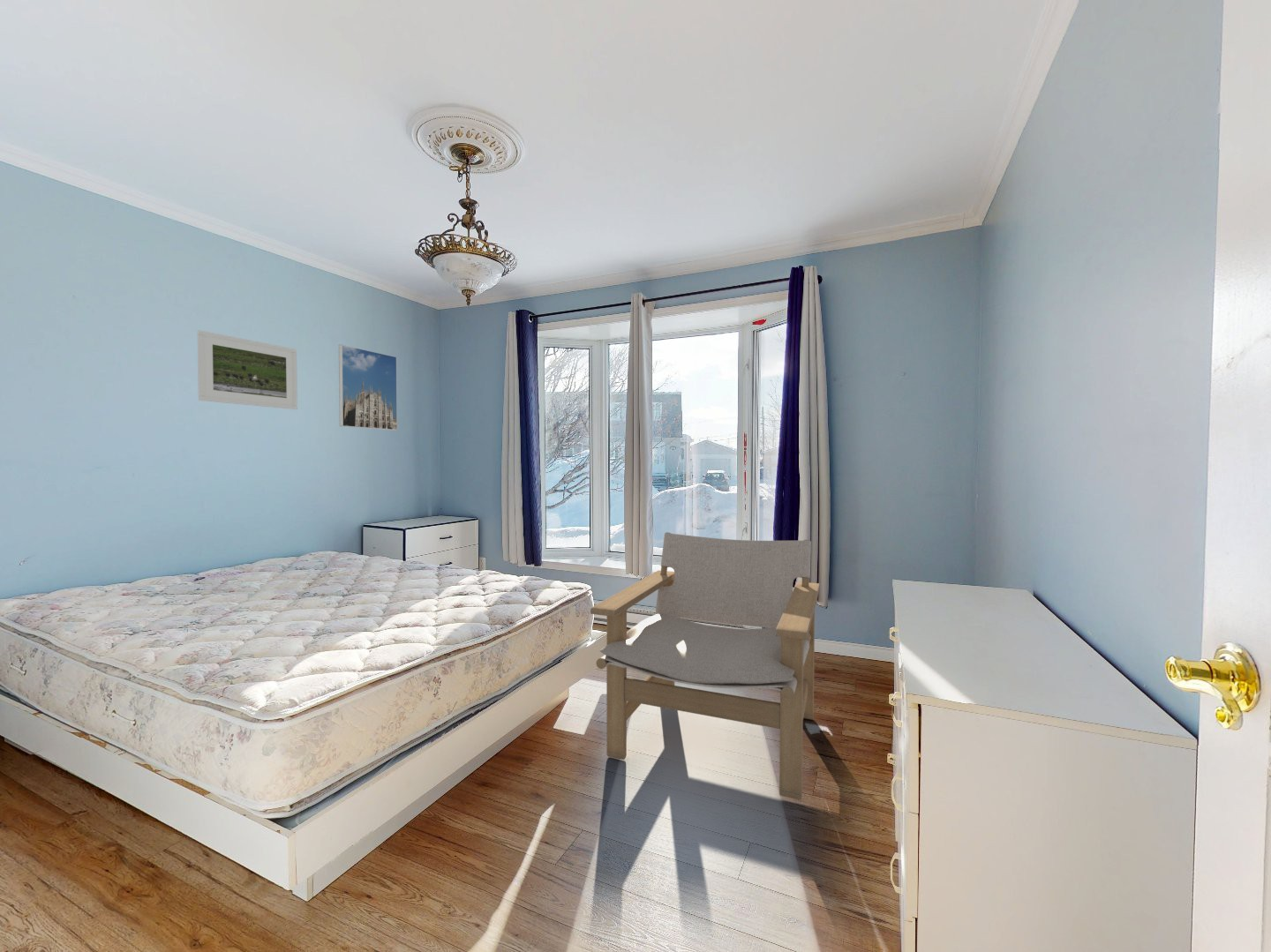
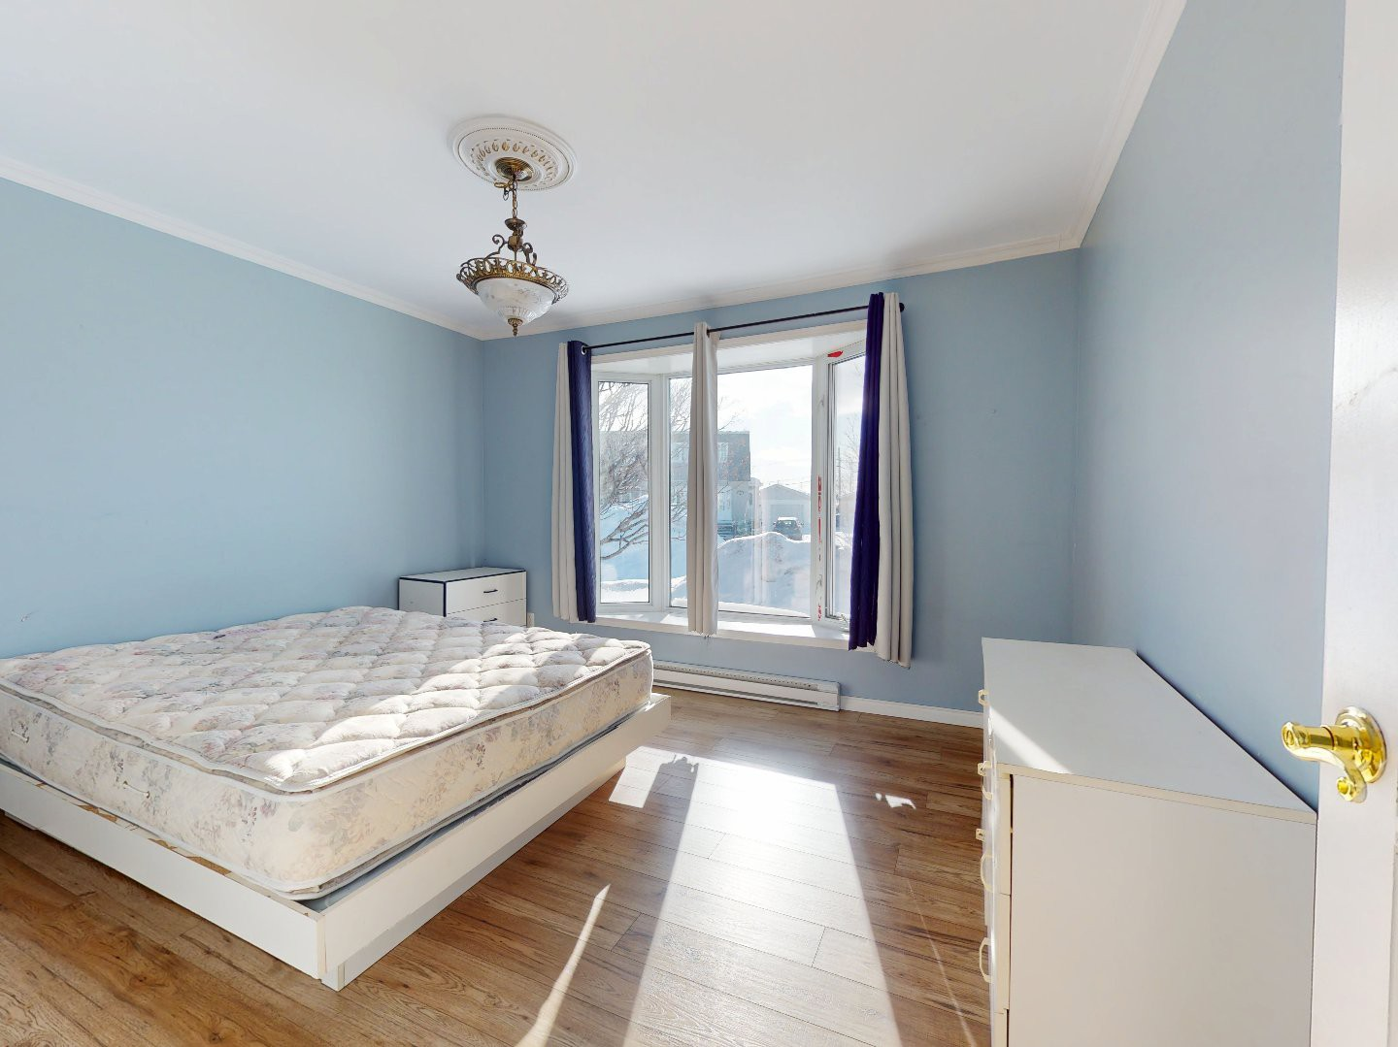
- lounge chair [590,531,821,801]
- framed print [197,329,298,410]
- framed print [338,344,398,431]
